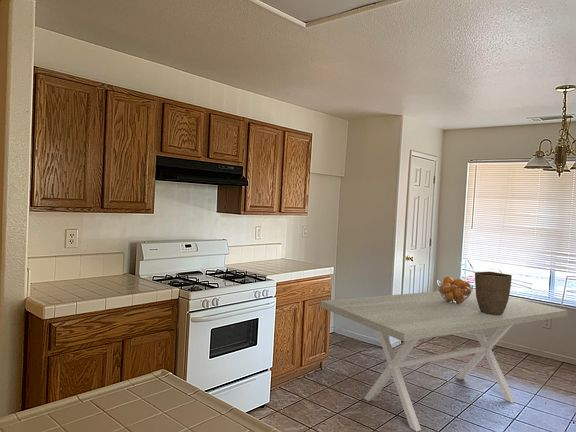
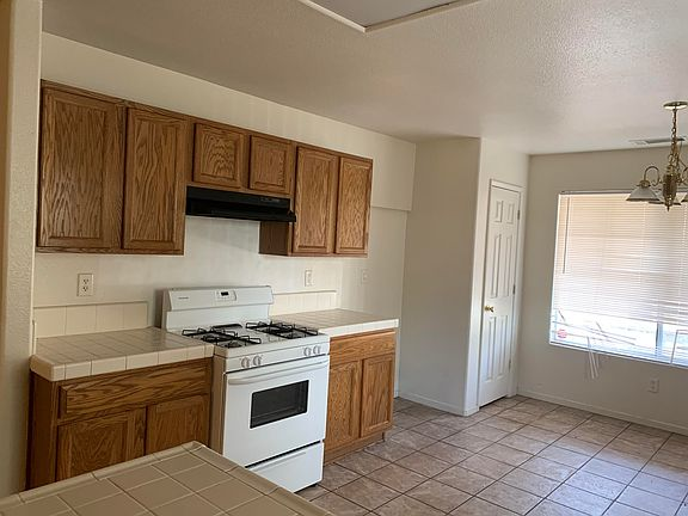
- vase [474,271,513,315]
- dining table [320,288,568,432]
- fruit basket [436,276,475,304]
